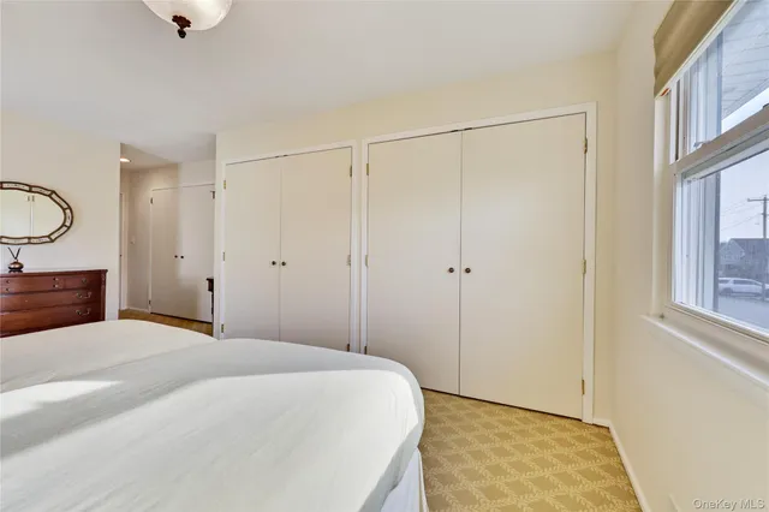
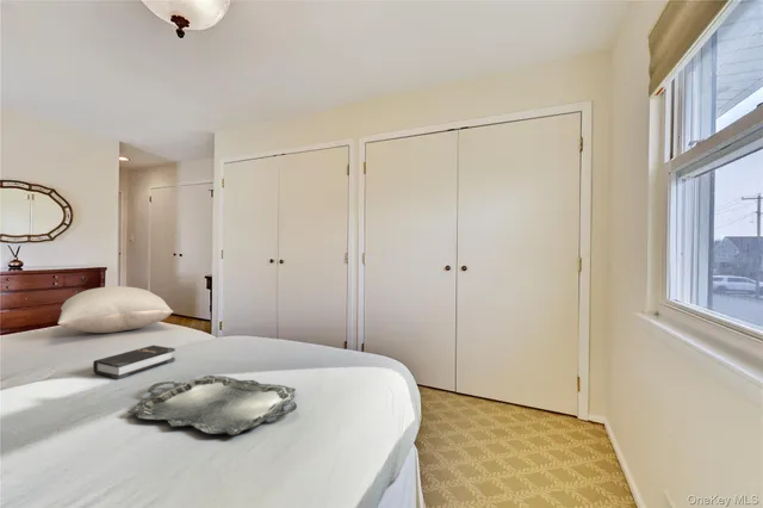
+ pillow [57,285,174,334]
+ serving tray [126,374,298,436]
+ hardback book [92,345,176,380]
